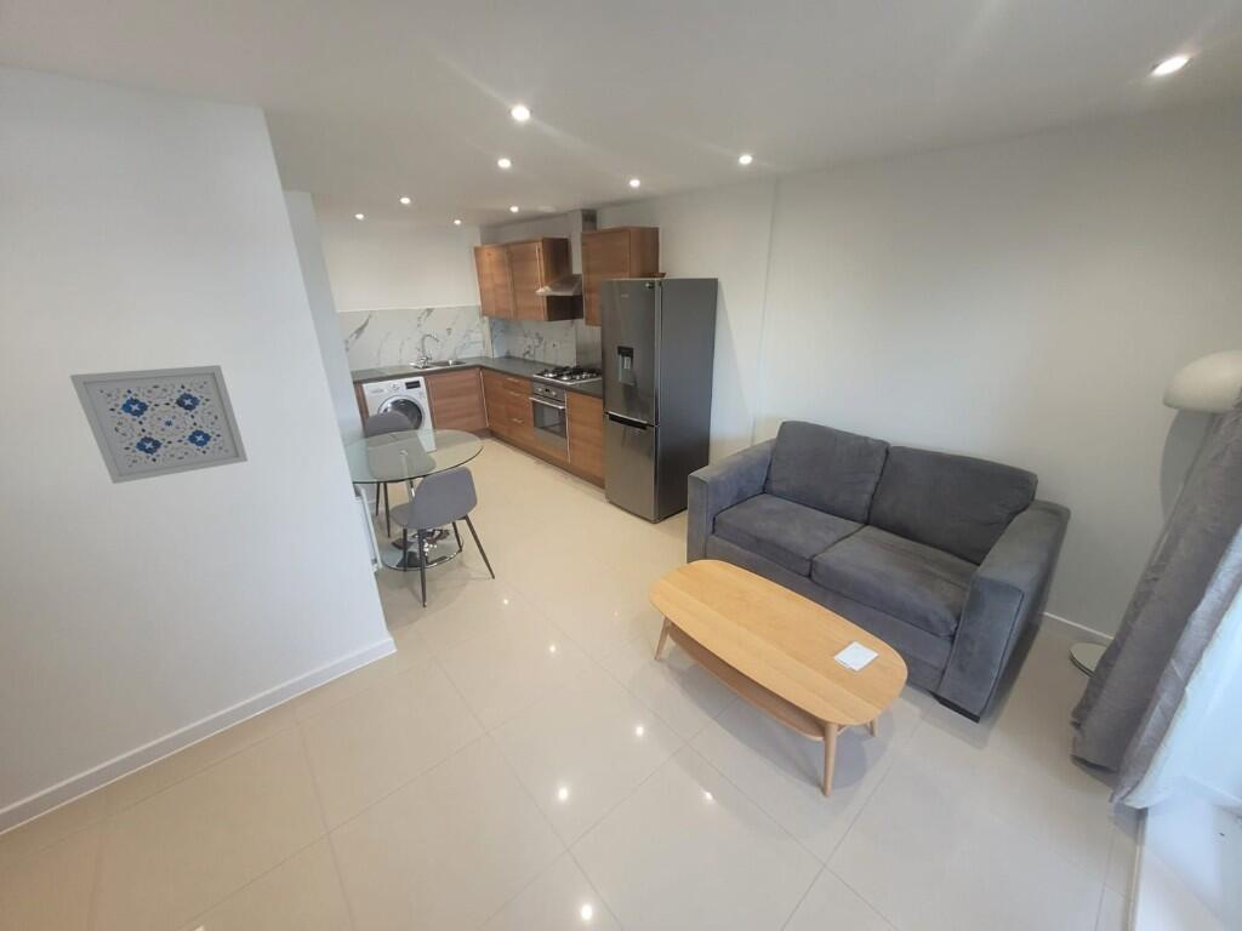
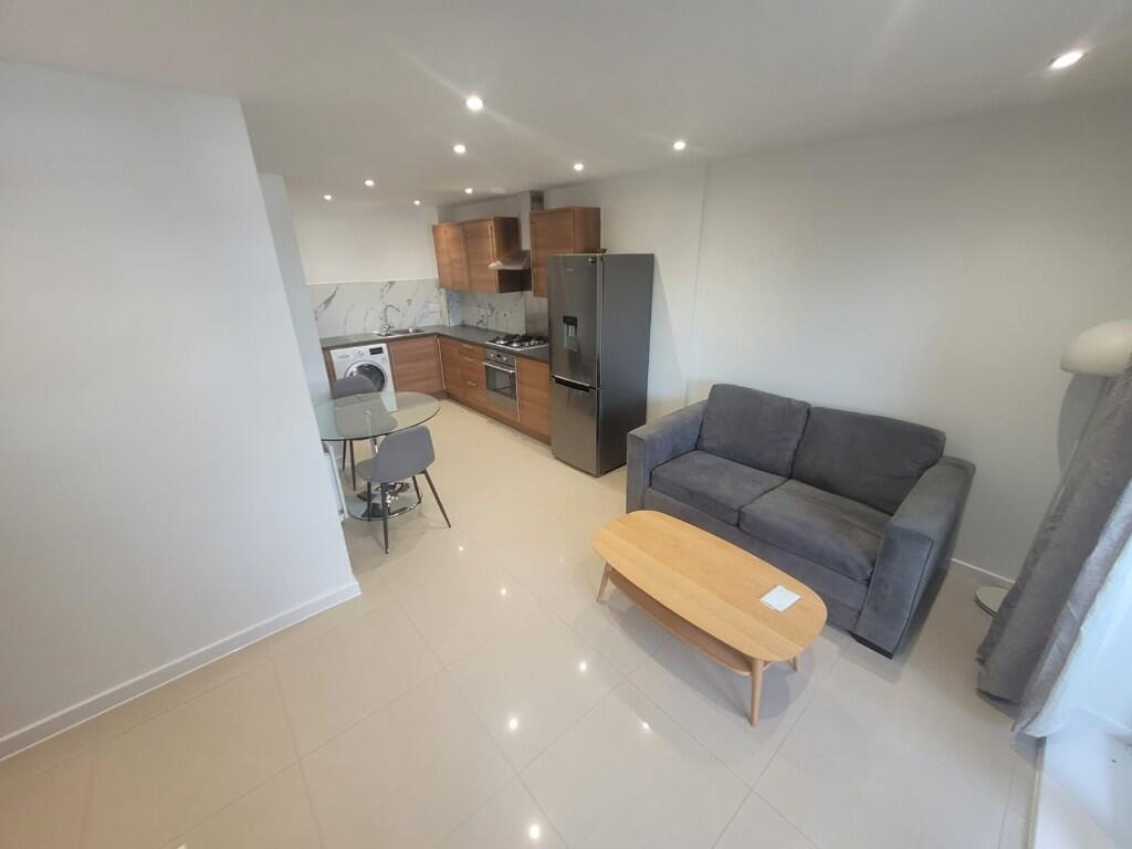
- wall art [69,364,249,485]
